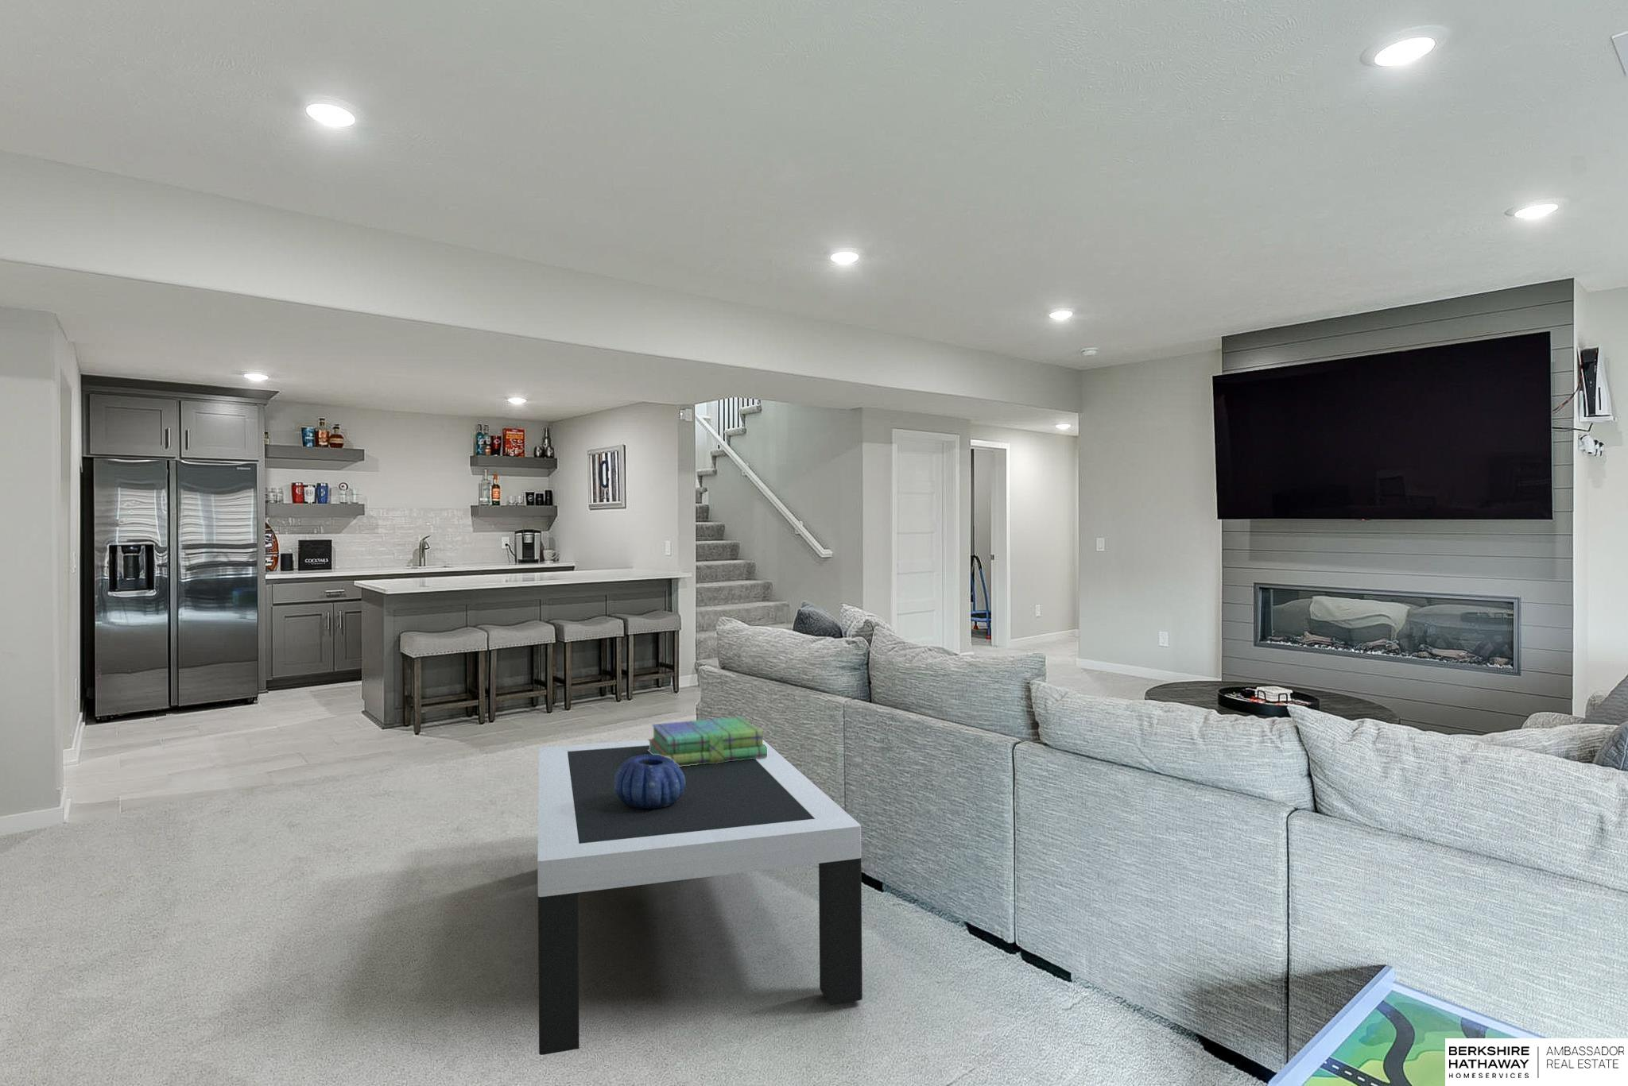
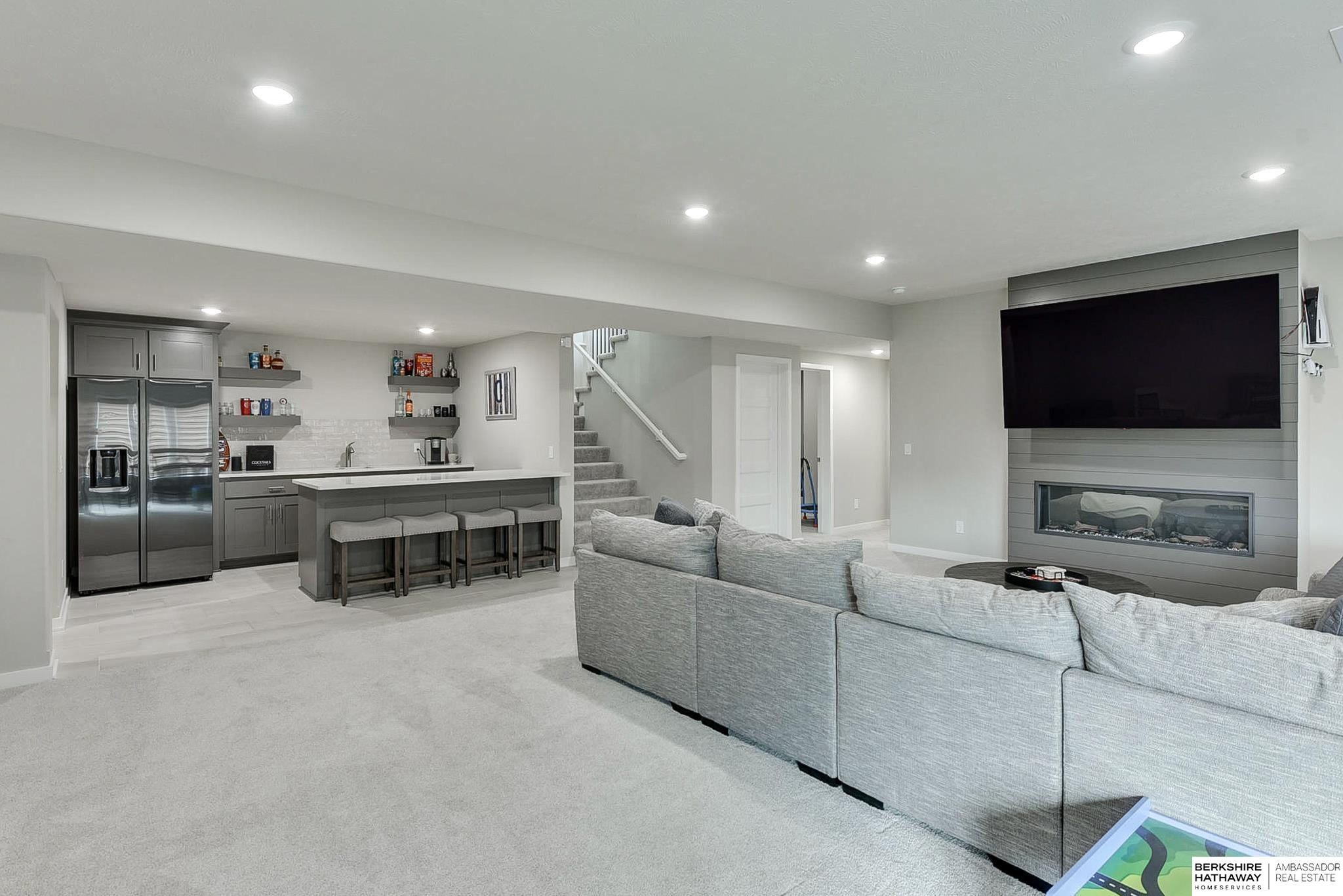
- decorative bowl [615,754,685,808]
- coffee table [537,739,863,1056]
- stack of books [647,716,767,767]
